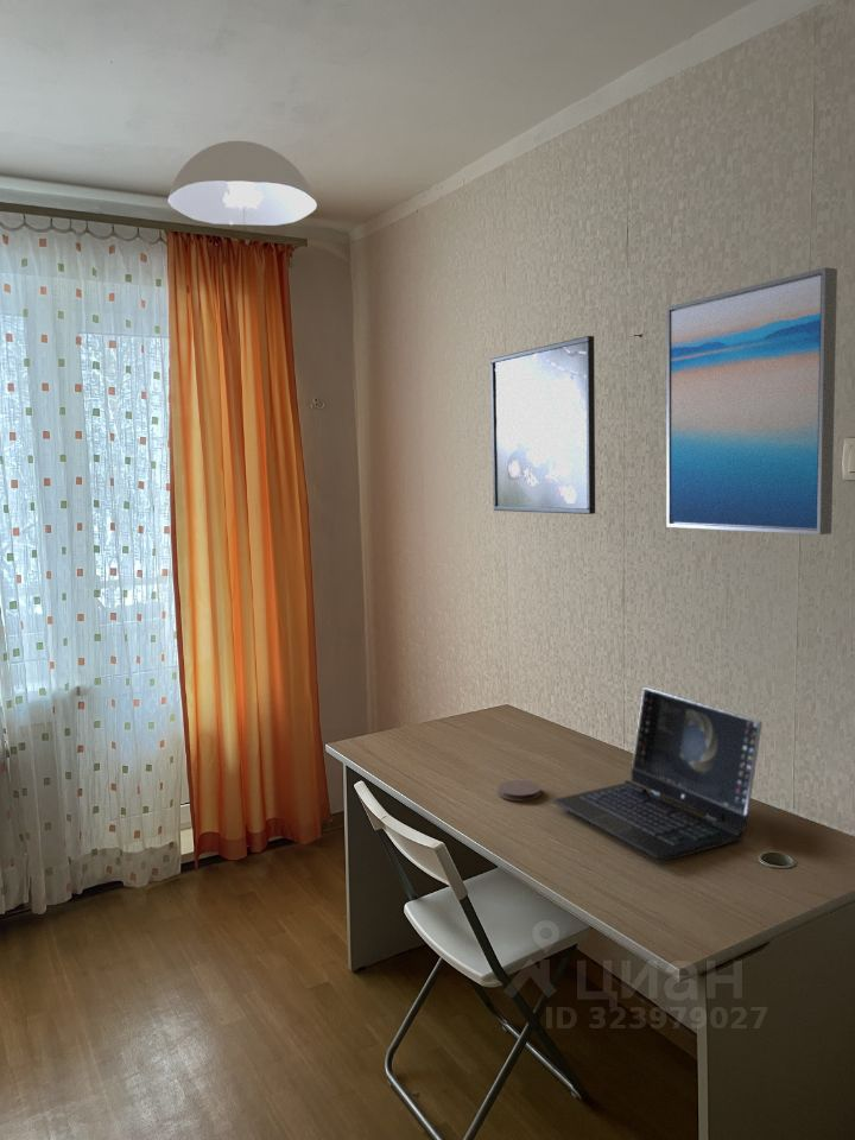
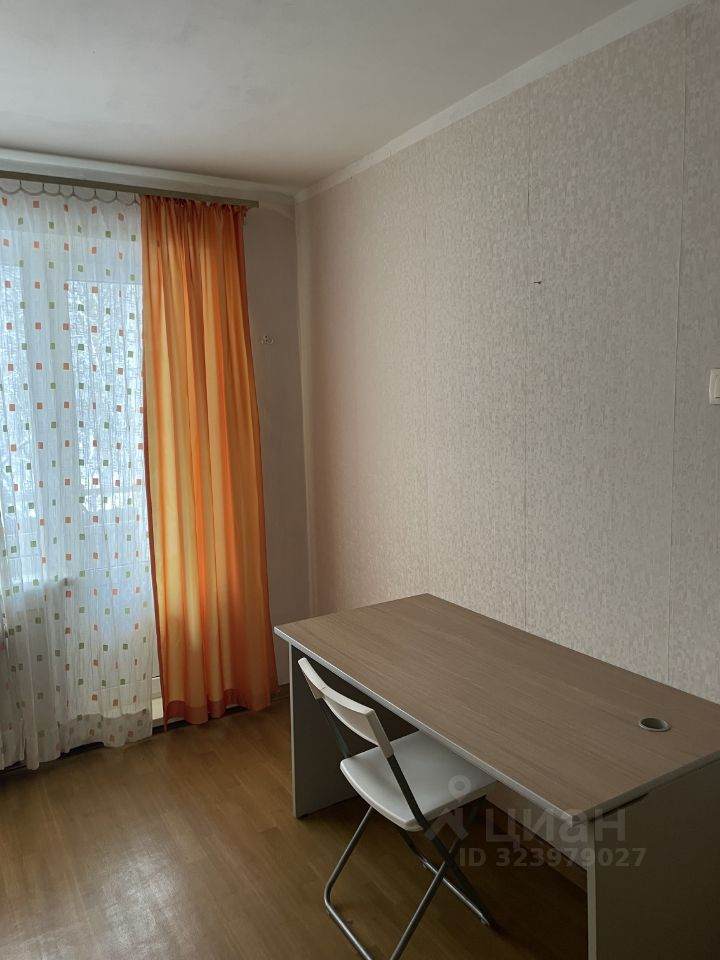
- coaster [498,779,542,802]
- wall art [665,266,838,536]
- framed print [489,335,596,515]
- ceiling light [166,140,318,227]
- laptop [552,686,764,861]
